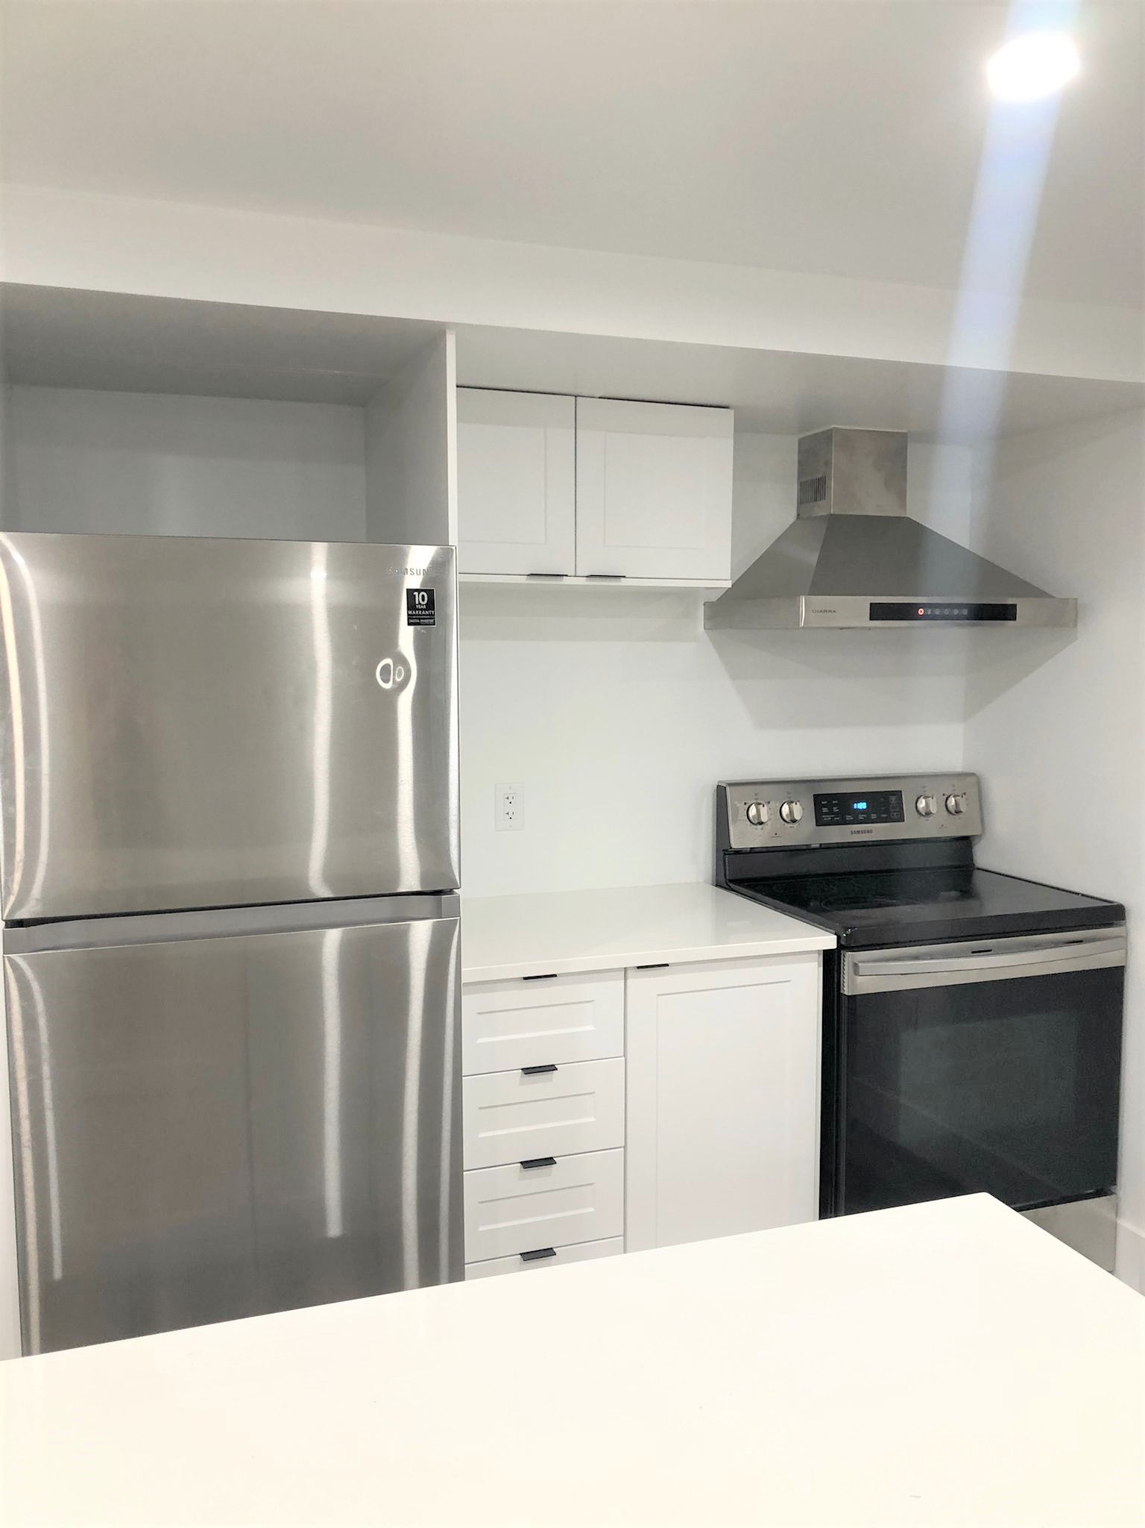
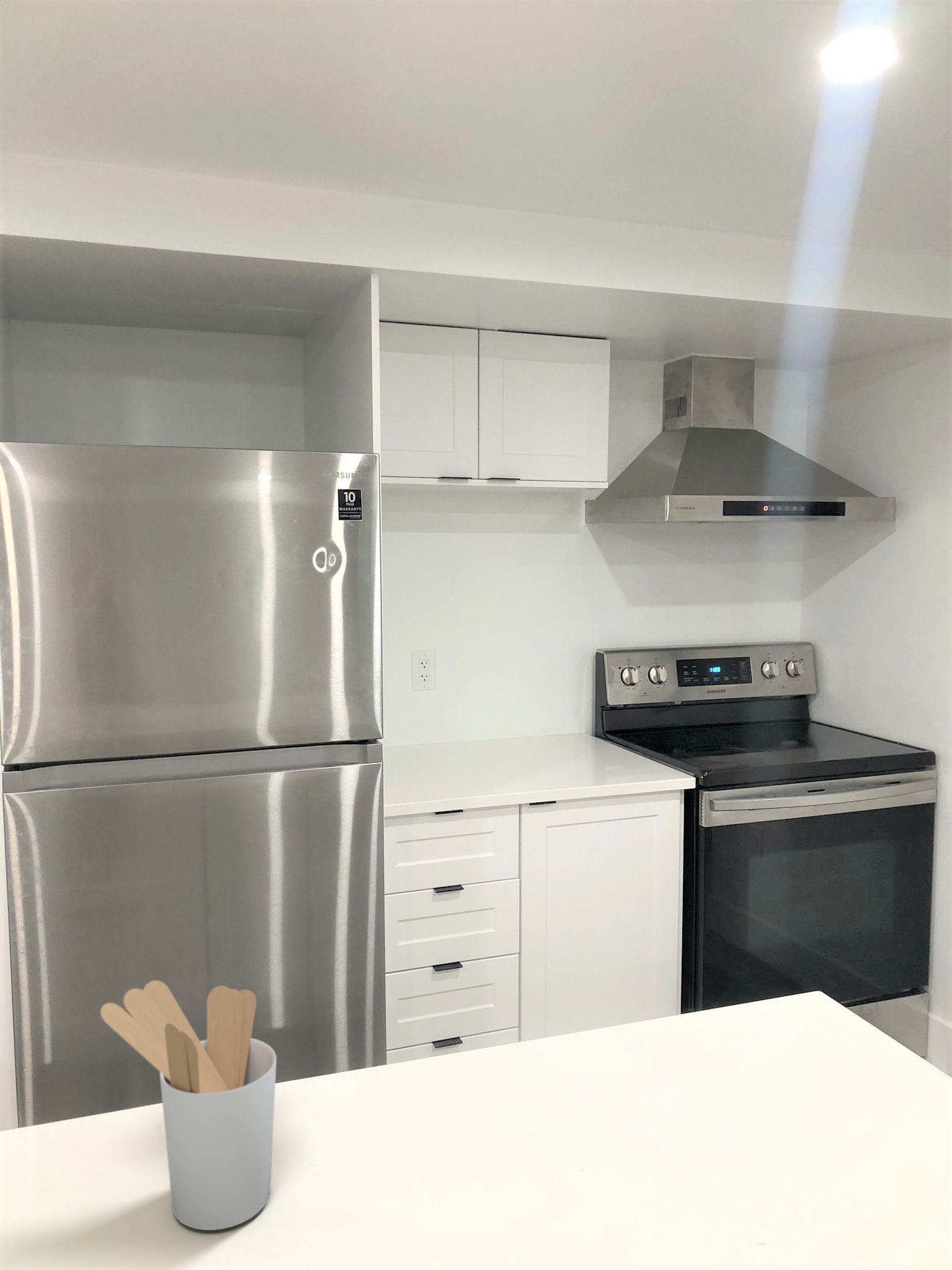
+ utensil holder [99,980,277,1231]
